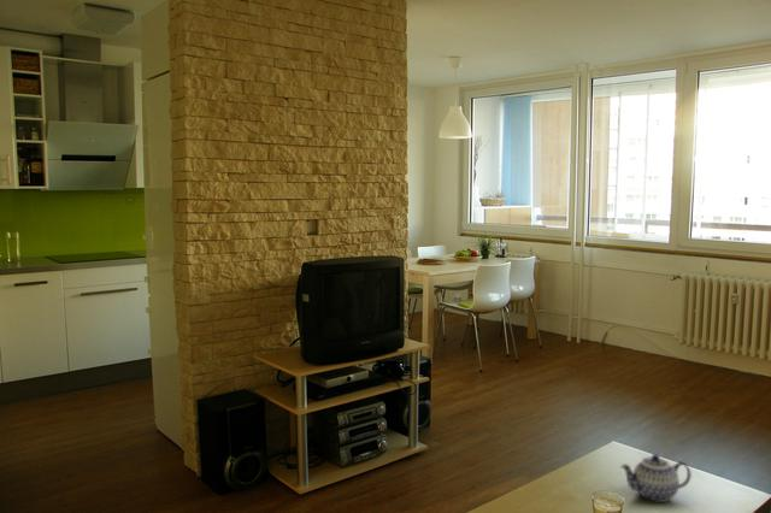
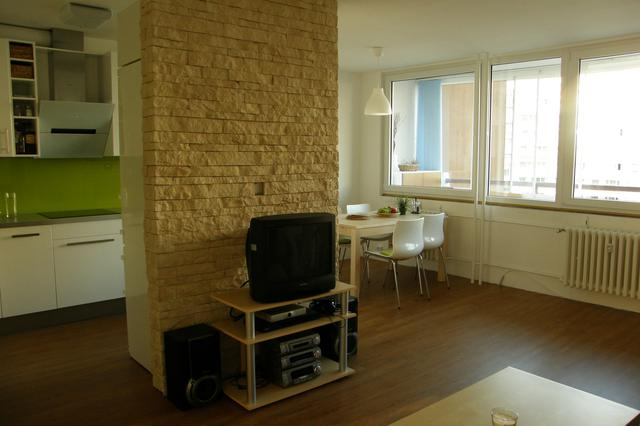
- teapot [619,453,693,503]
